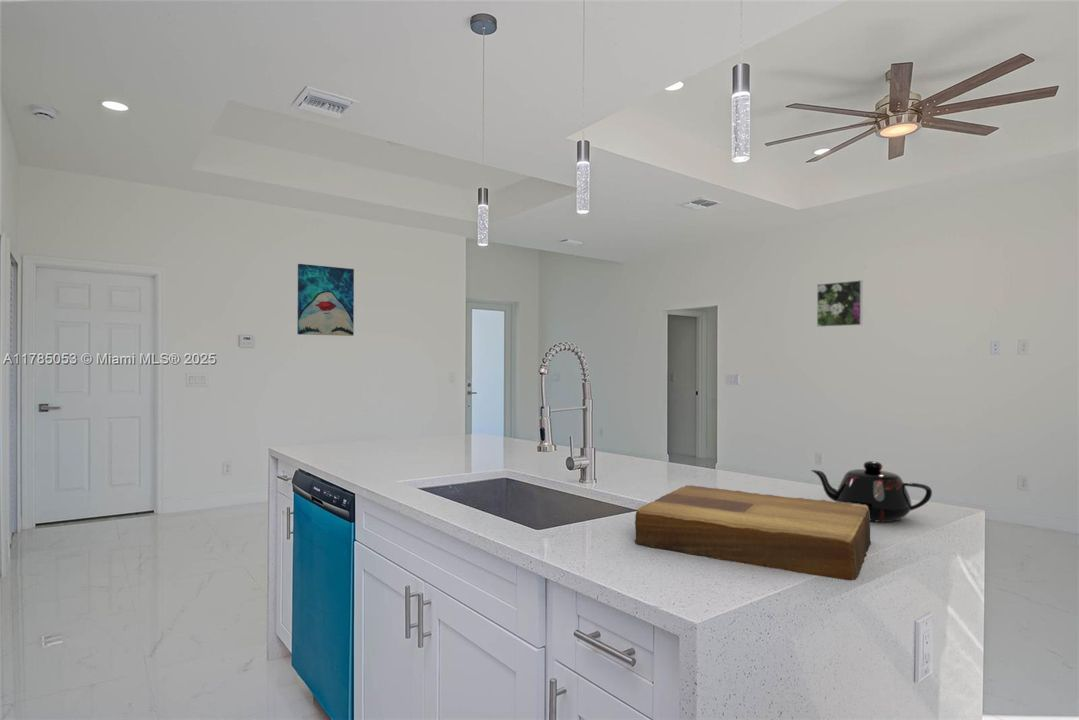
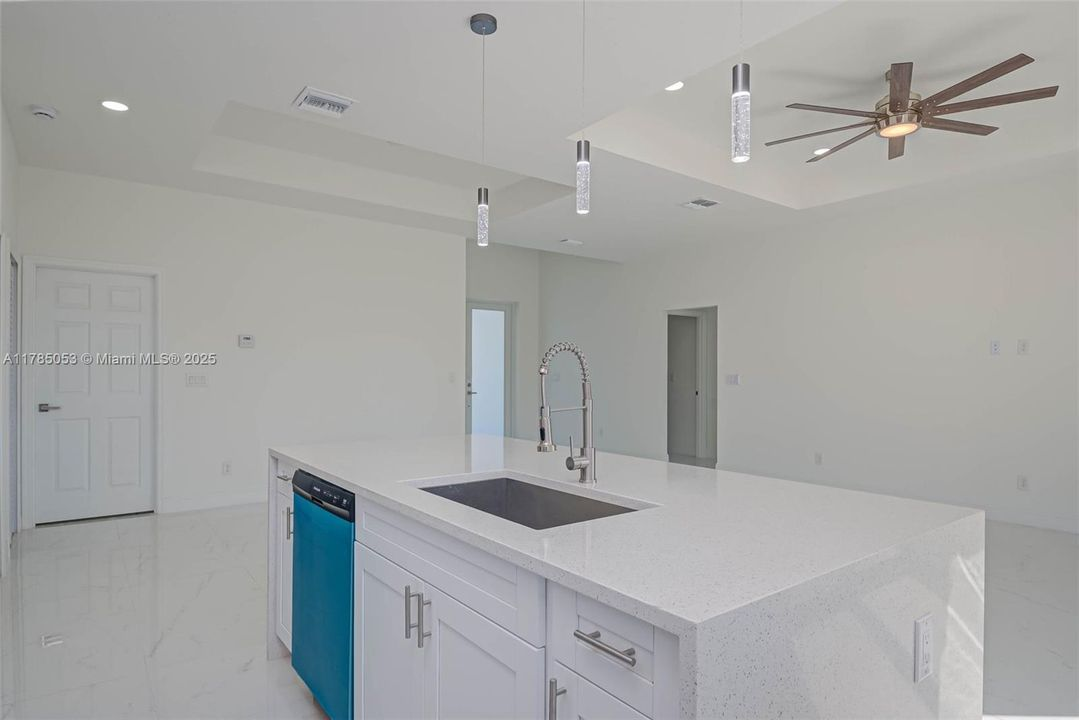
- teapot [810,460,933,523]
- cutting board [634,484,872,581]
- wall art [296,263,355,337]
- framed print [816,279,863,328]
